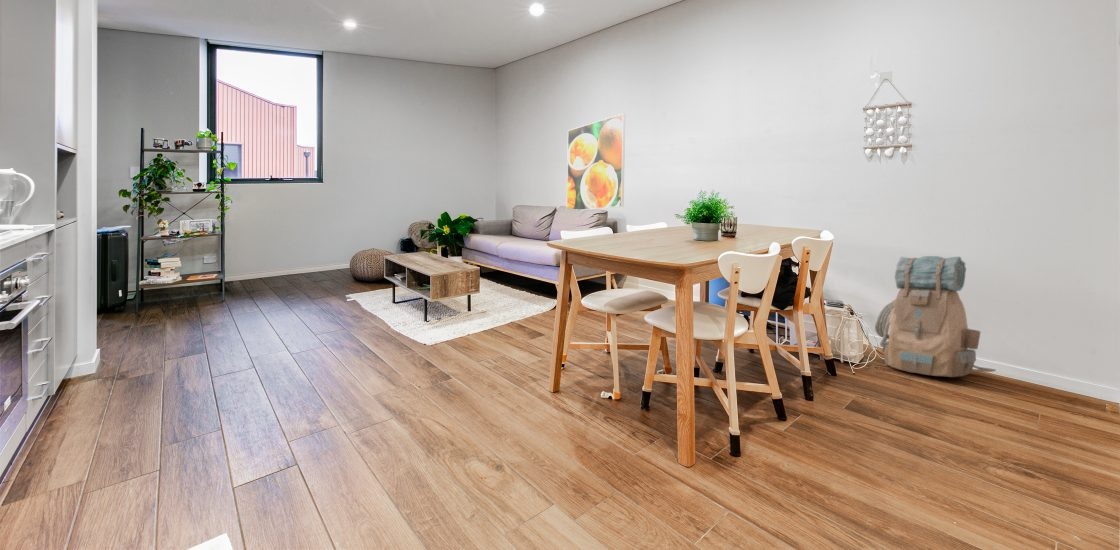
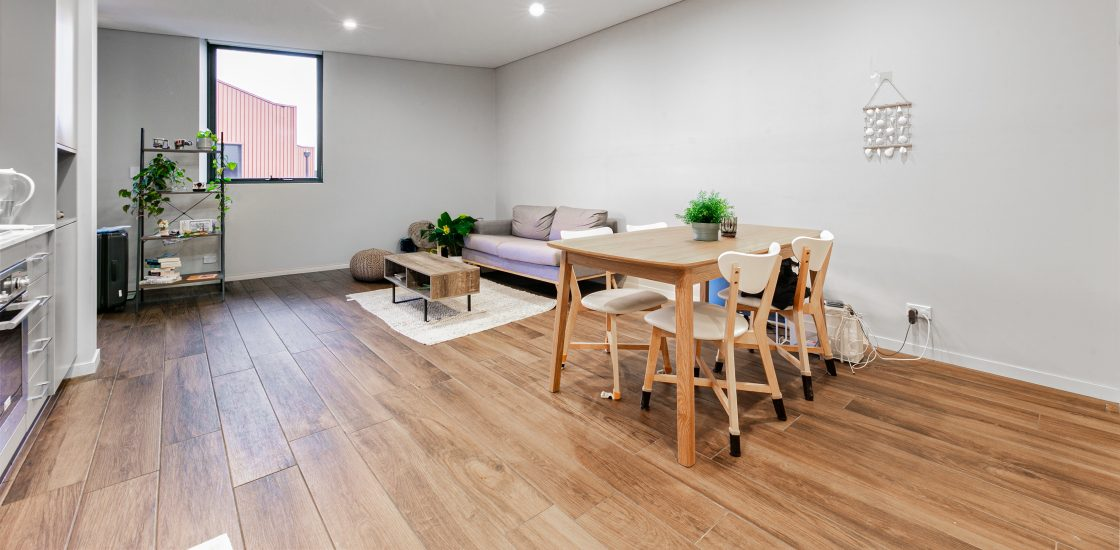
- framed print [566,112,626,211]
- backpack [874,255,997,378]
